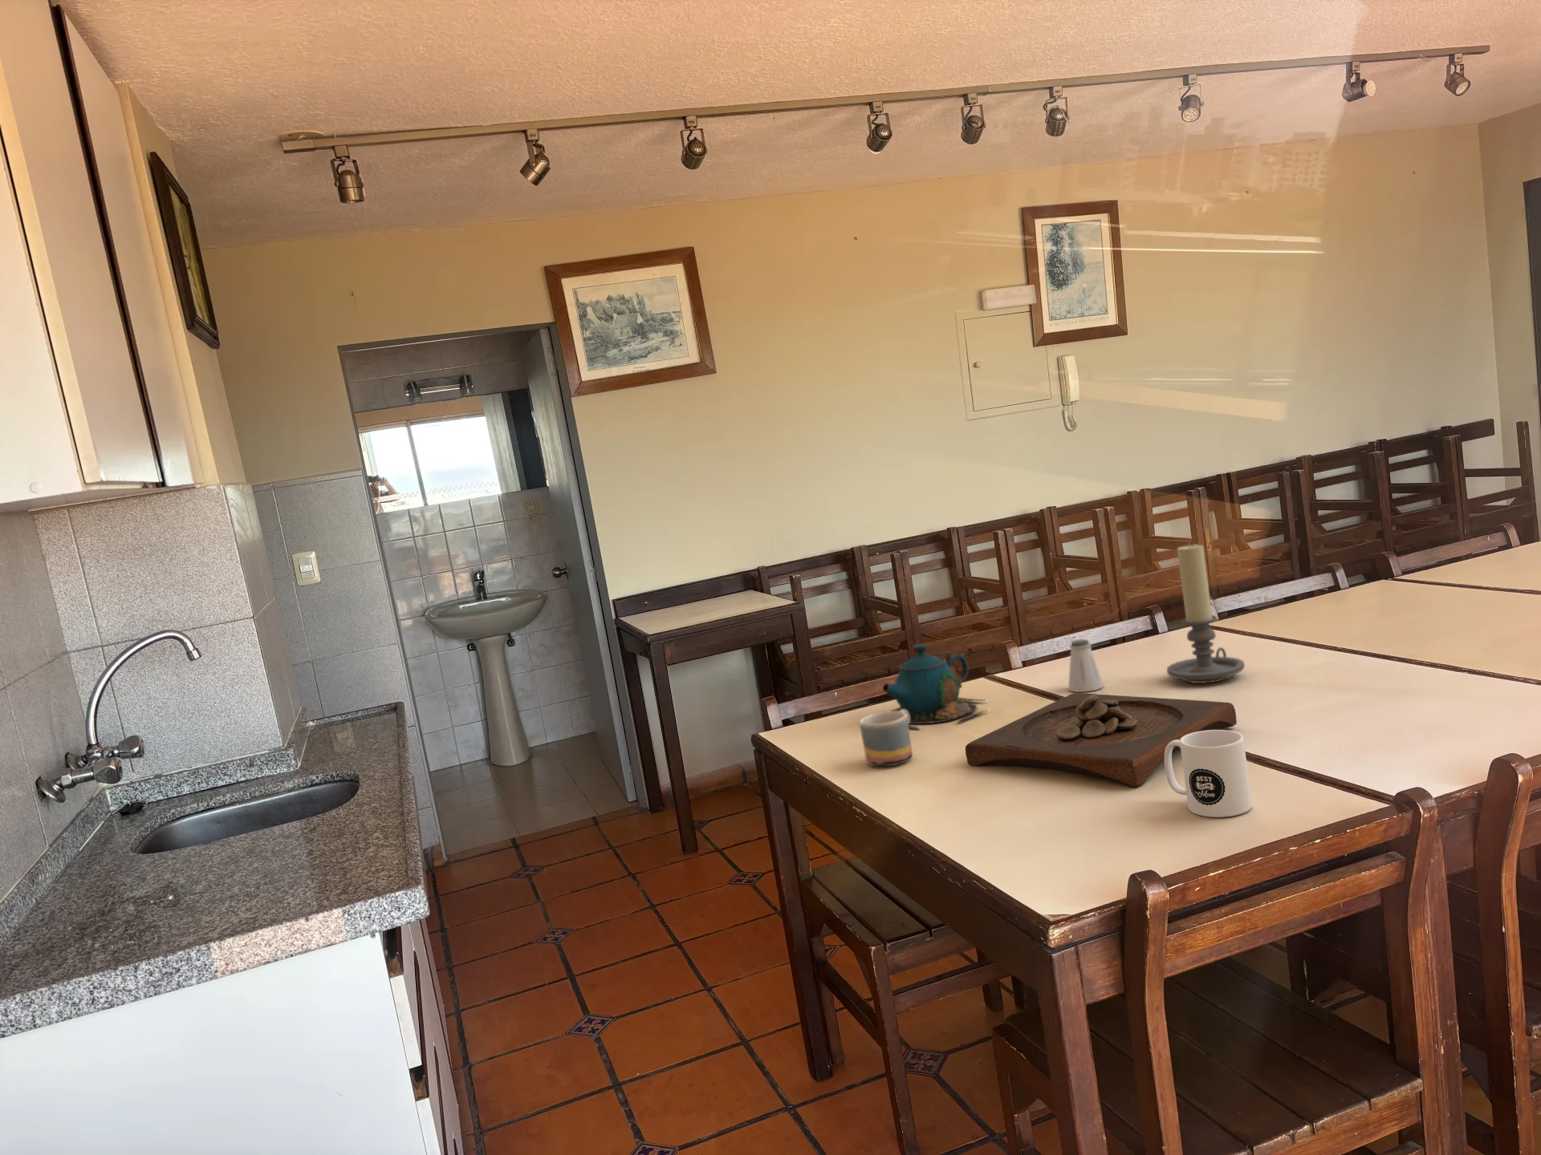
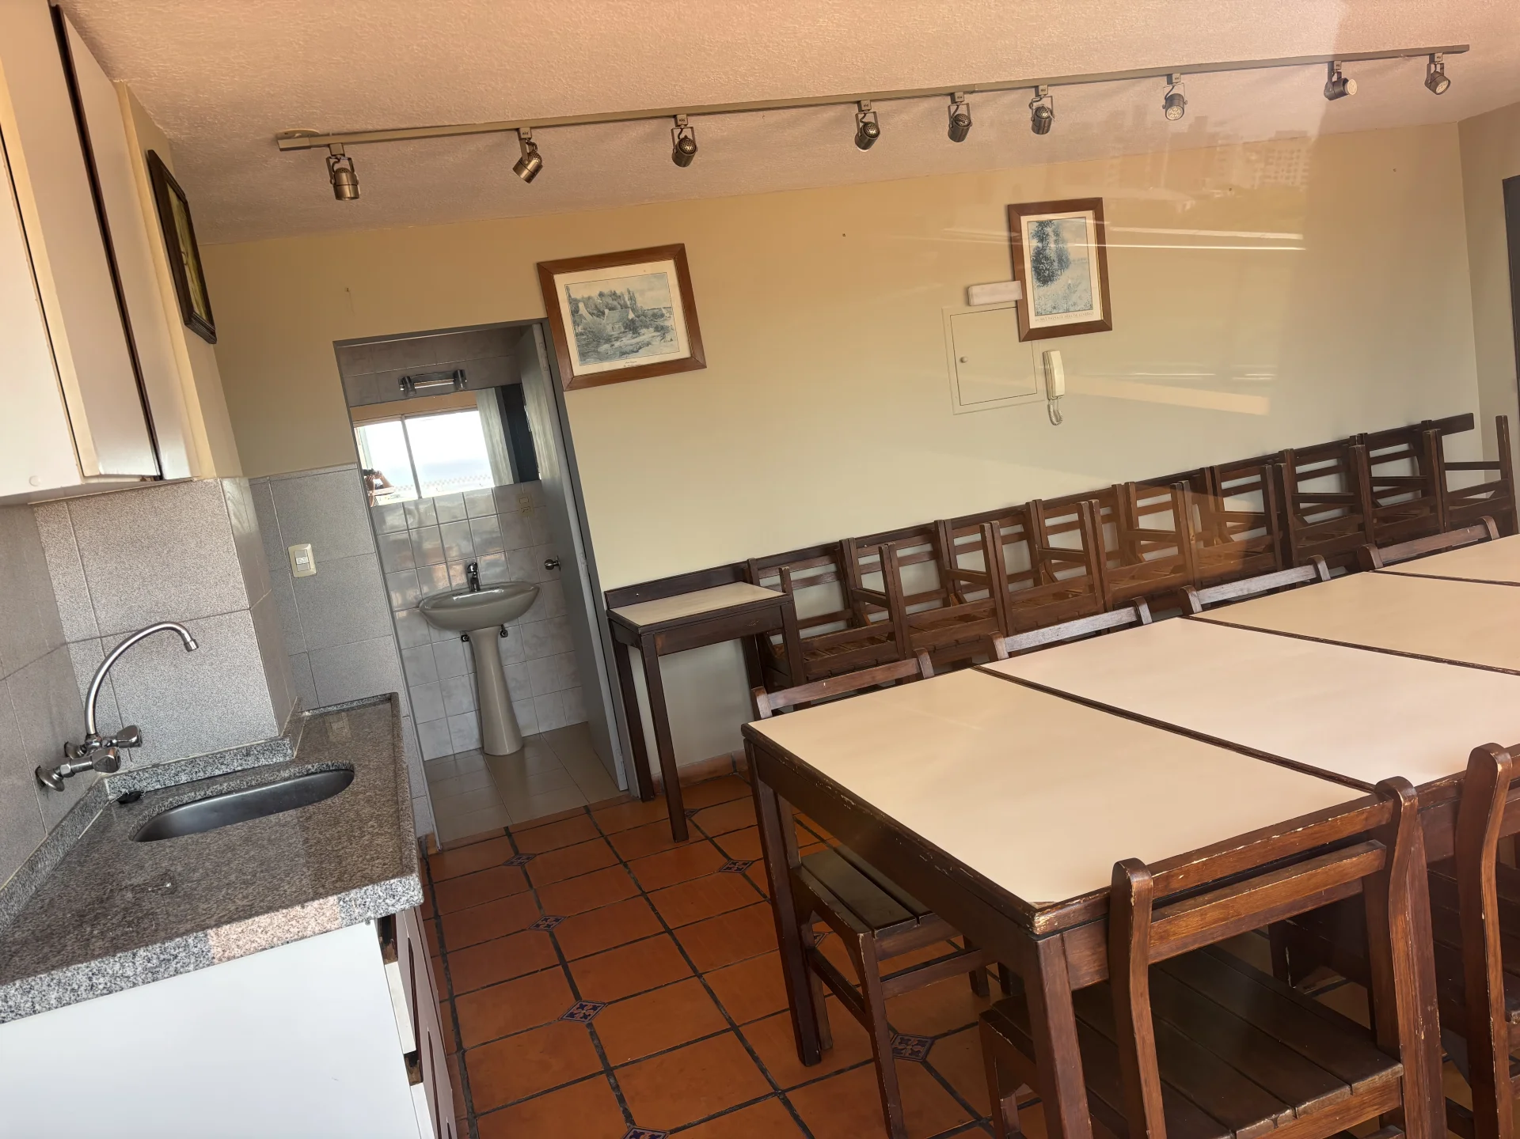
- mug [1164,729,1253,818]
- candle holder [1166,544,1246,684]
- mug [858,710,914,767]
- saltshaker [1068,638,1105,693]
- wooden tray [965,692,1238,789]
- teapot [882,643,988,730]
